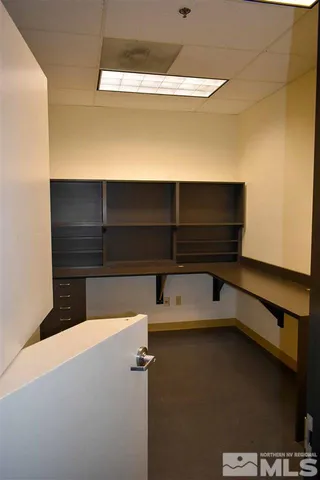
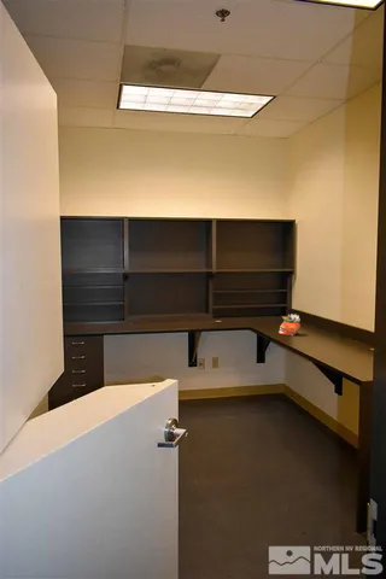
+ succulent planter [277,312,302,337]
